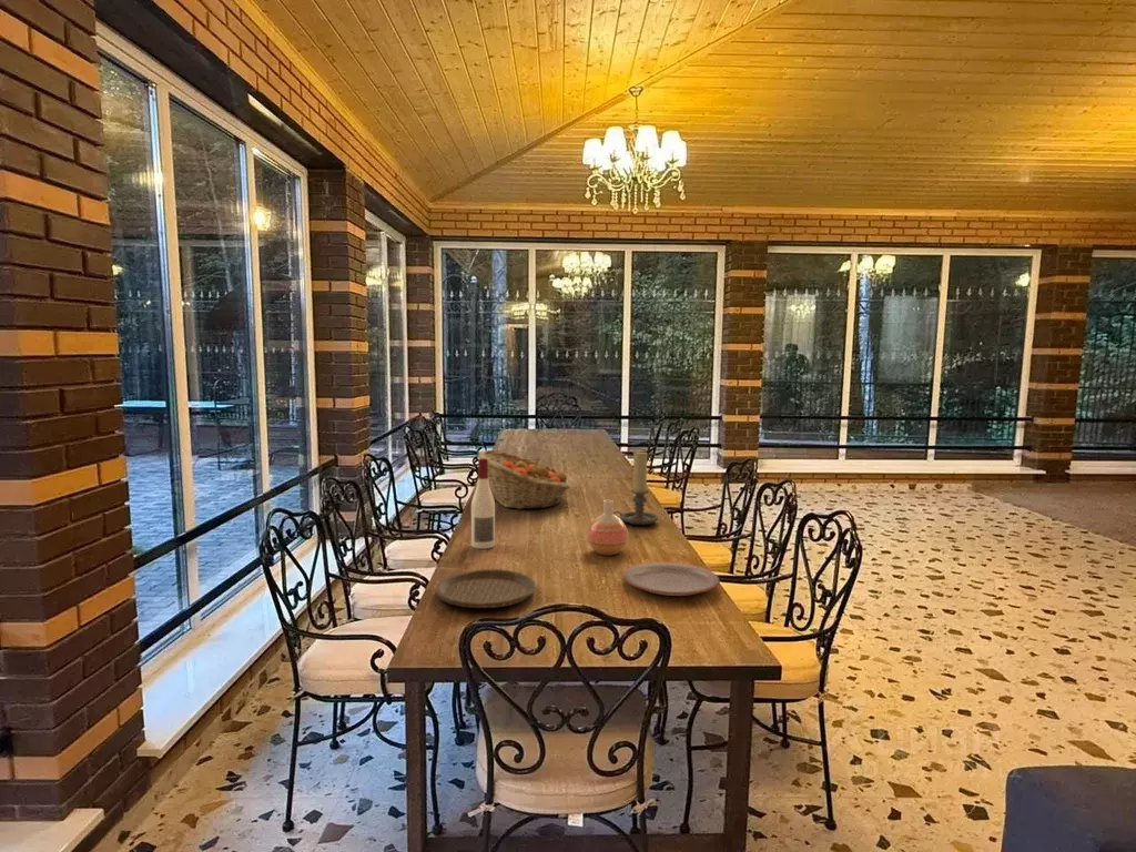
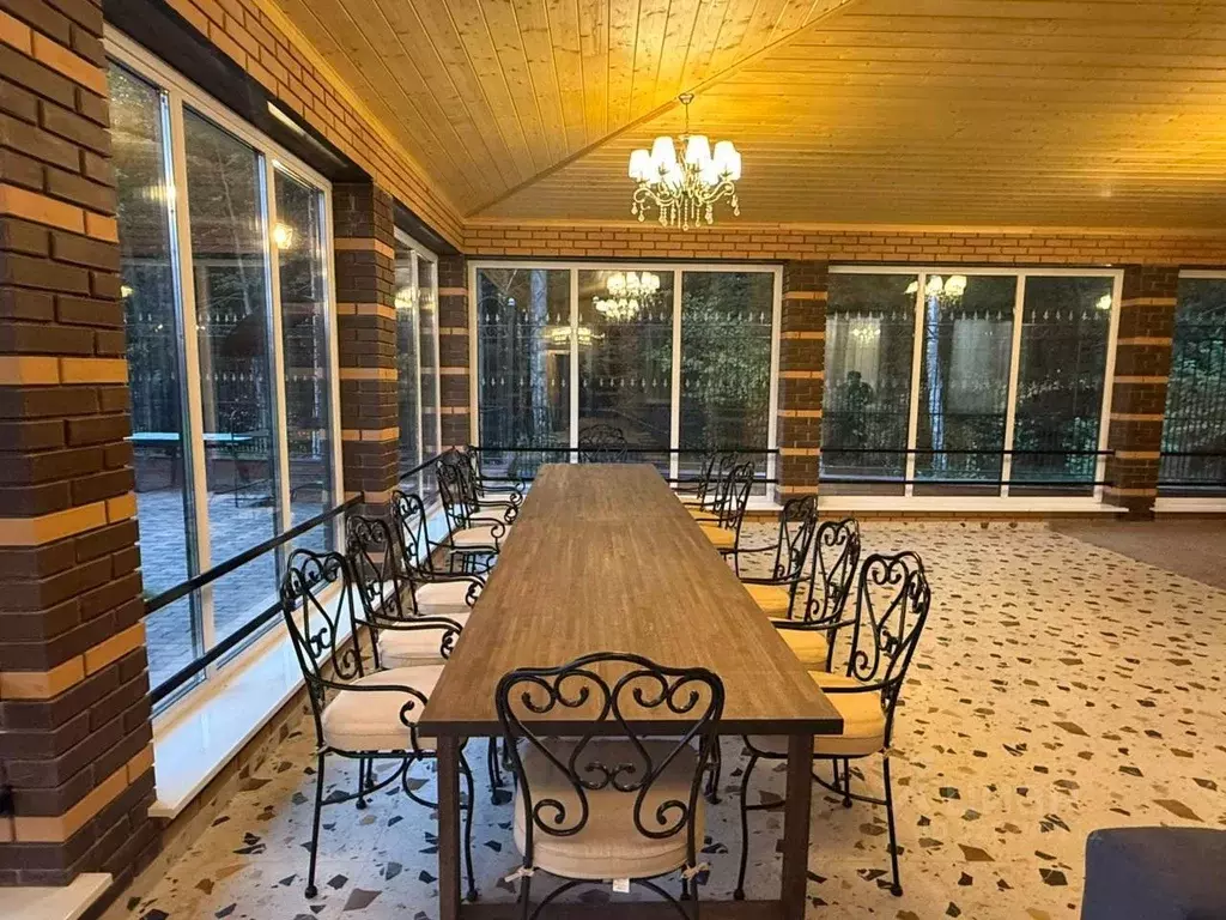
- plate [435,568,538,609]
- vase [586,499,629,557]
- plate [622,561,721,597]
- candle holder [613,450,660,526]
- fruit basket [477,449,571,510]
- alcohol [470,458,496,550]
